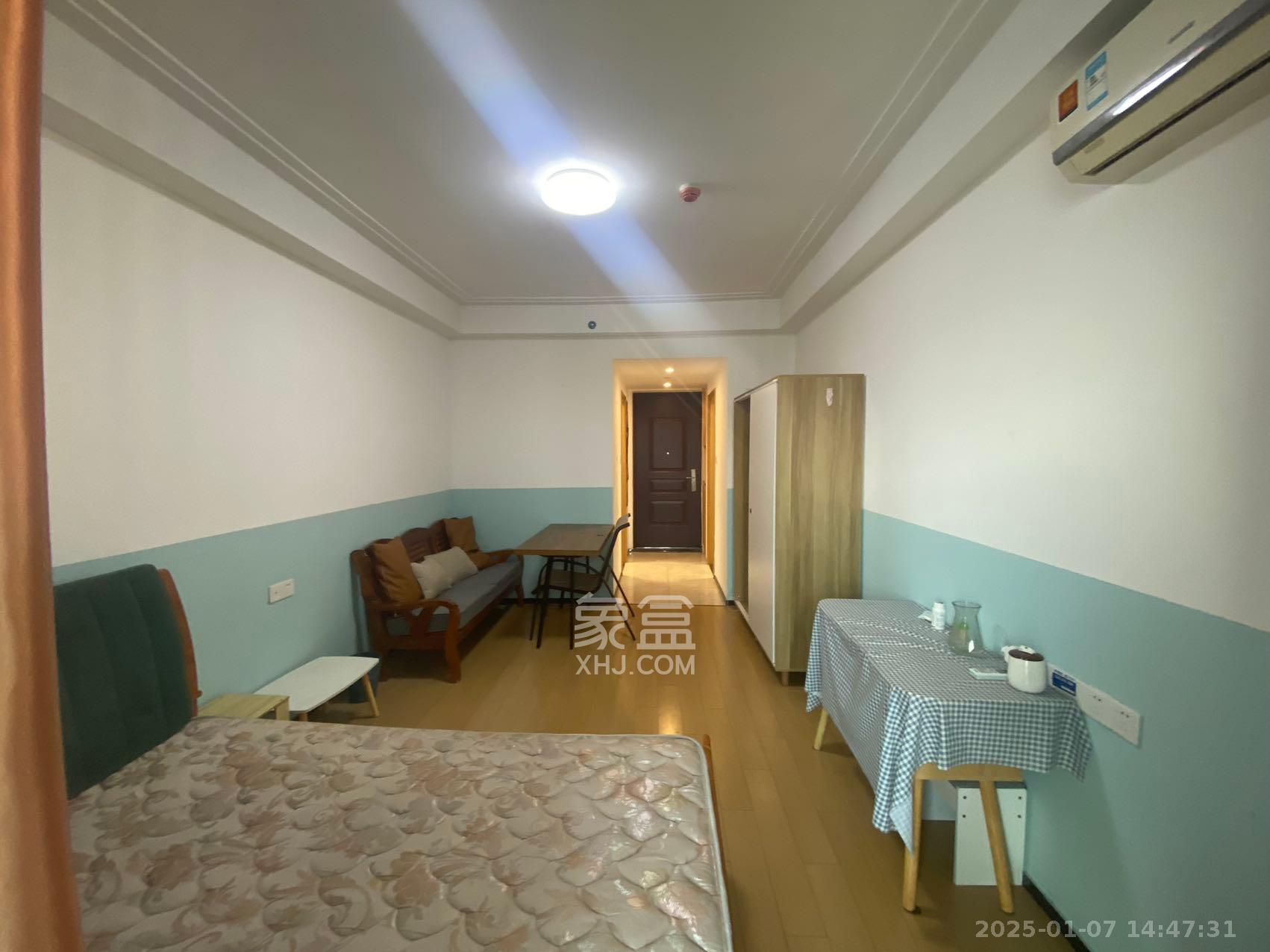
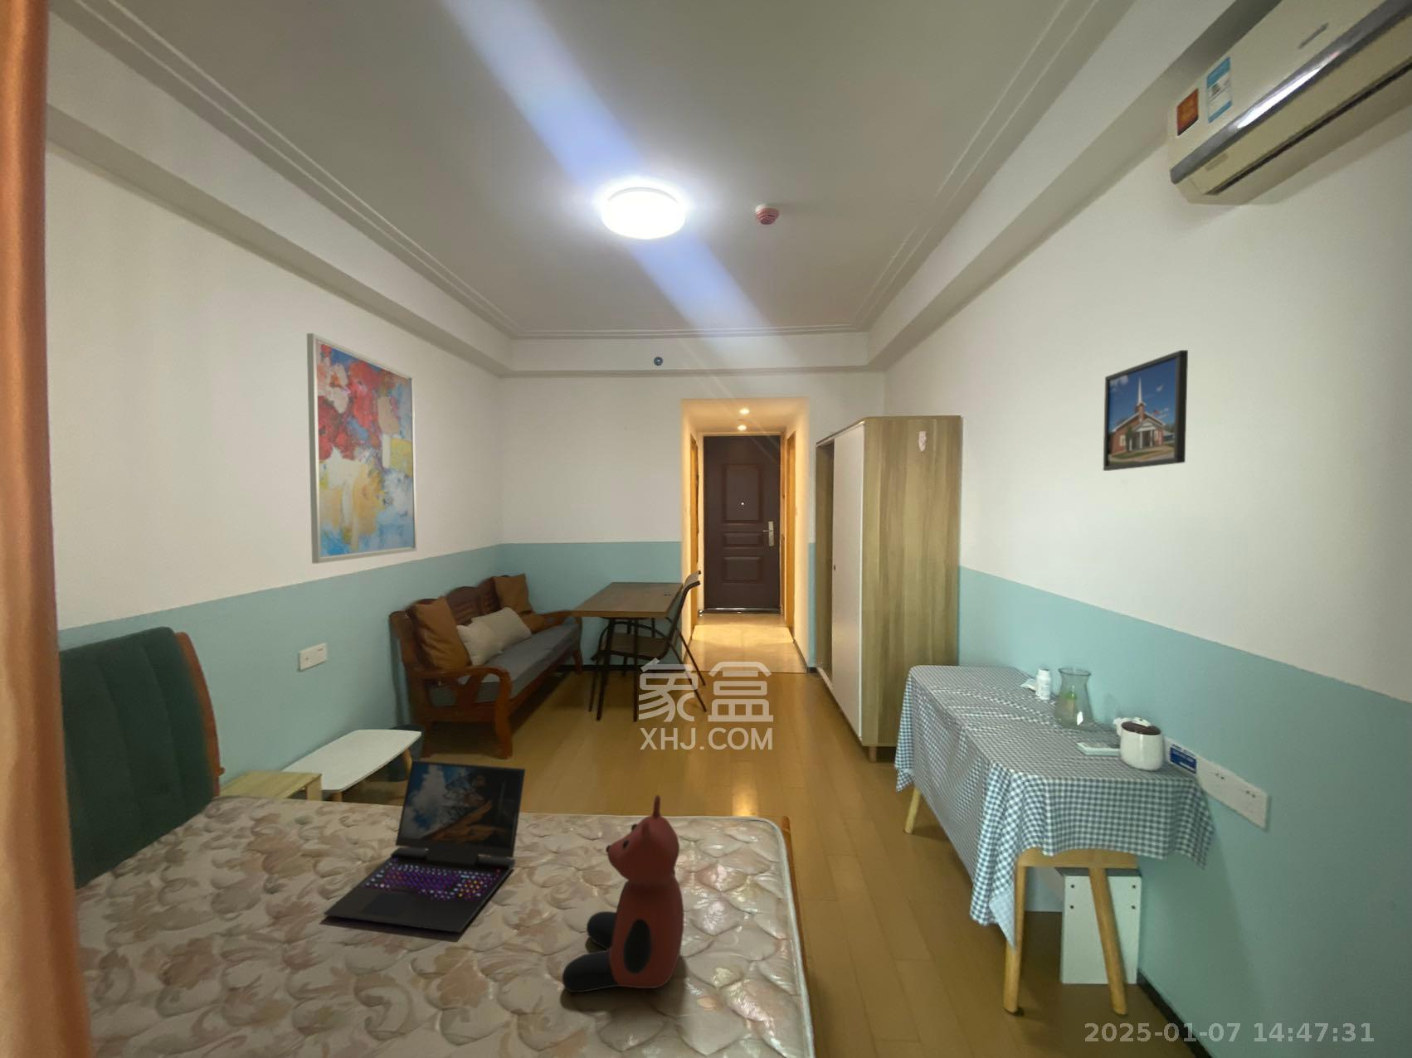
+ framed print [1103,349,1189,472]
+ wall art [306,332,417,565]
+ laptop [322,759,527,934]
+ teddy bear [561,794,685,994]
